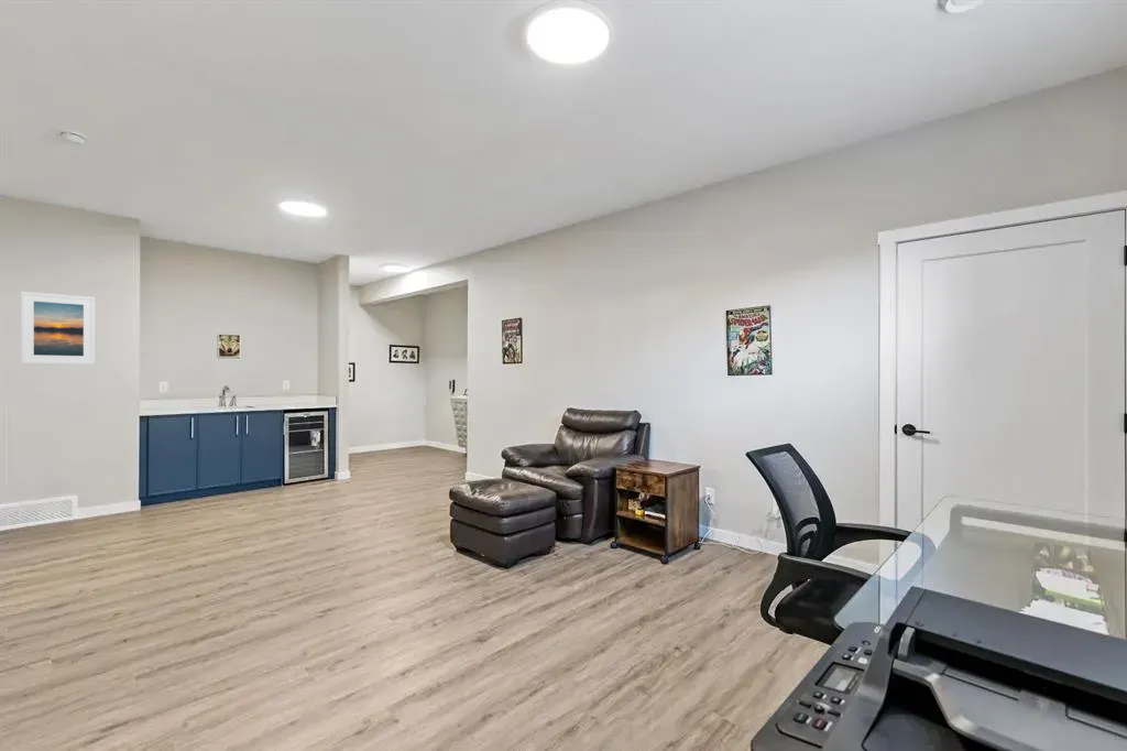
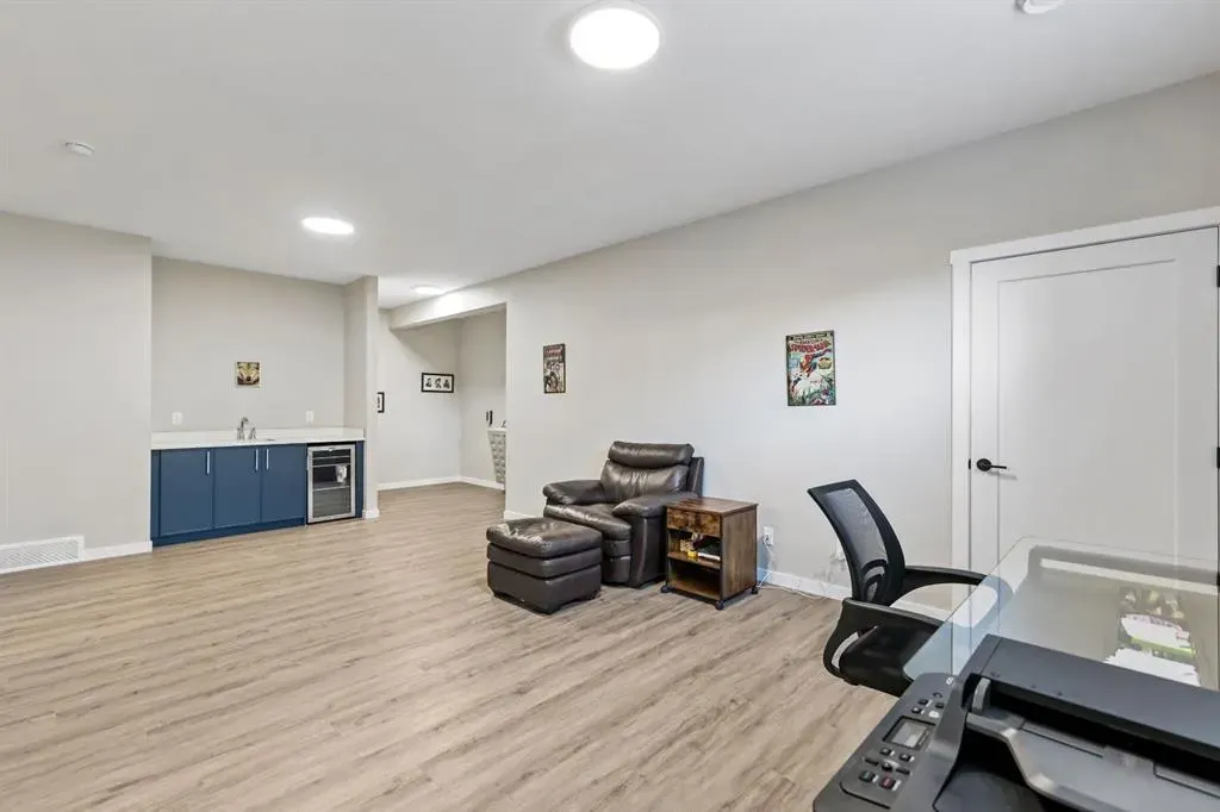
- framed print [20,291,96,366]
